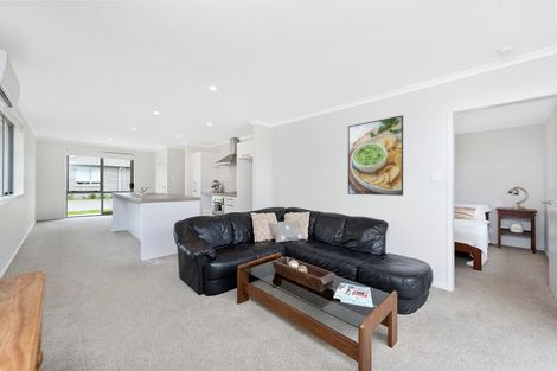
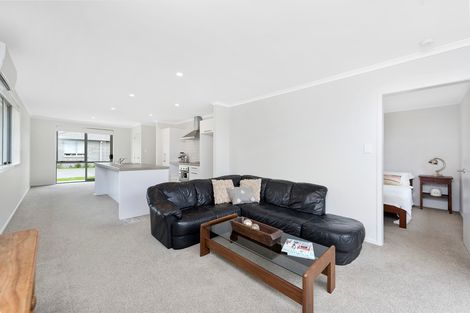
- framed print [347,114,404,197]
